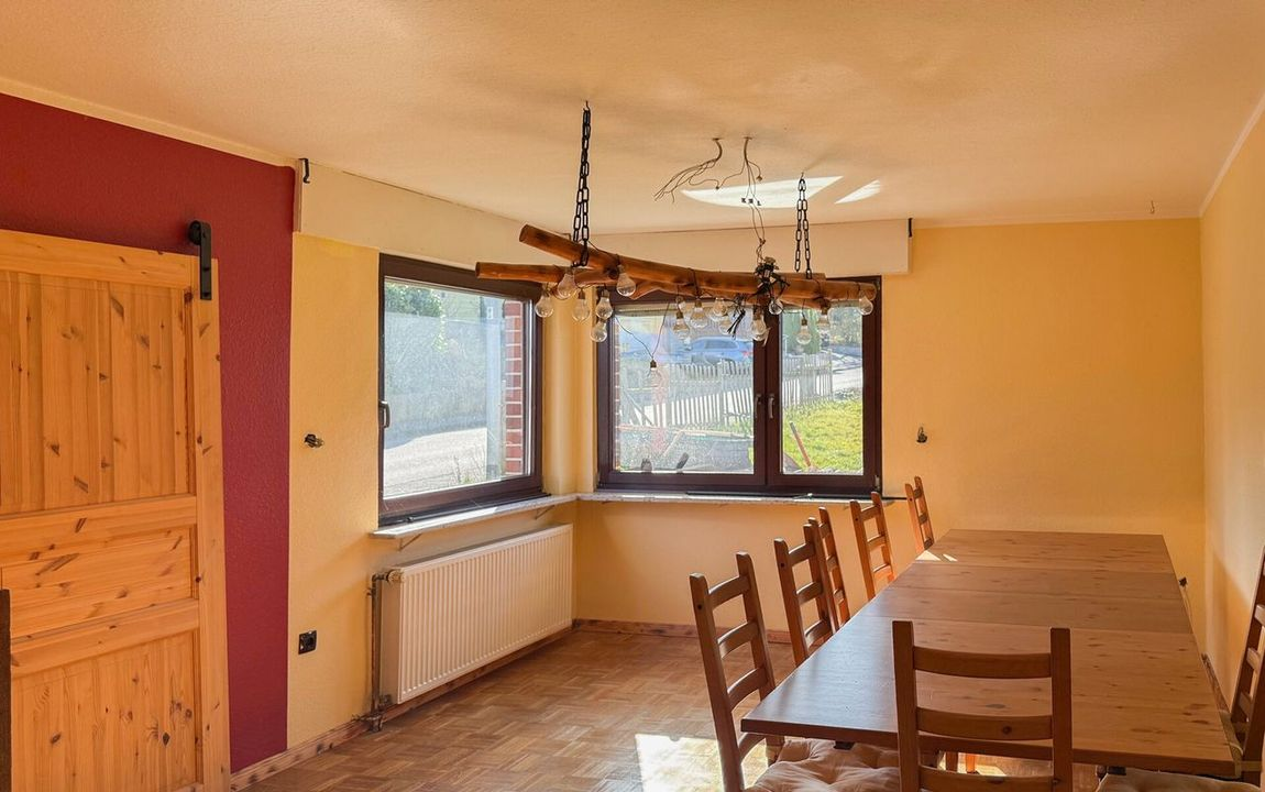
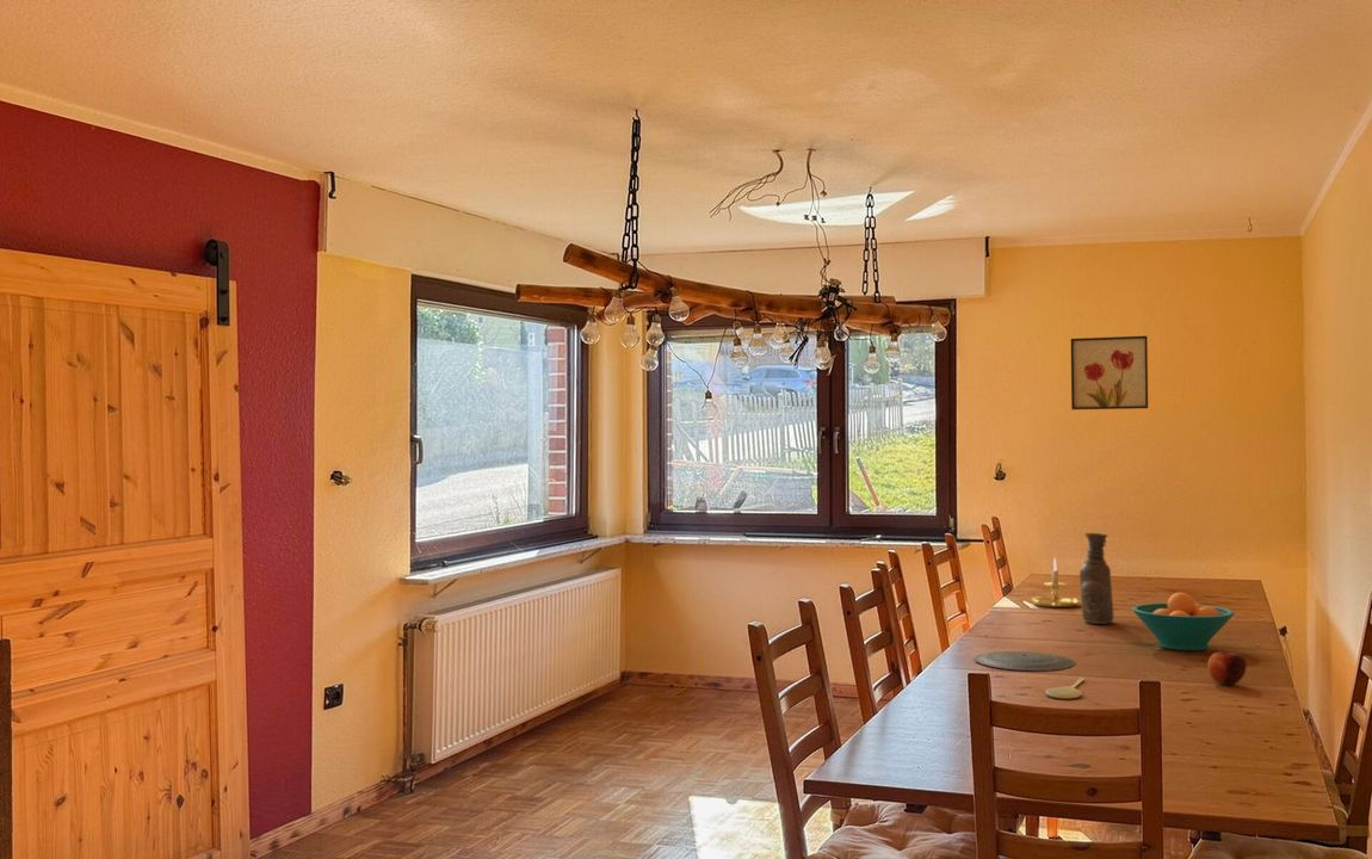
+ fruit bowl [1131,592,1236,651]
+ apple [1206,650,1248,686]
+ candle holder [1025,557,1081,608]
+ vase [1079,532,1114,625]
+ wall art [1070,335,1149,410]
+ spoon [1044,676,1086,699]
+ plate [974,650,1076,672]
